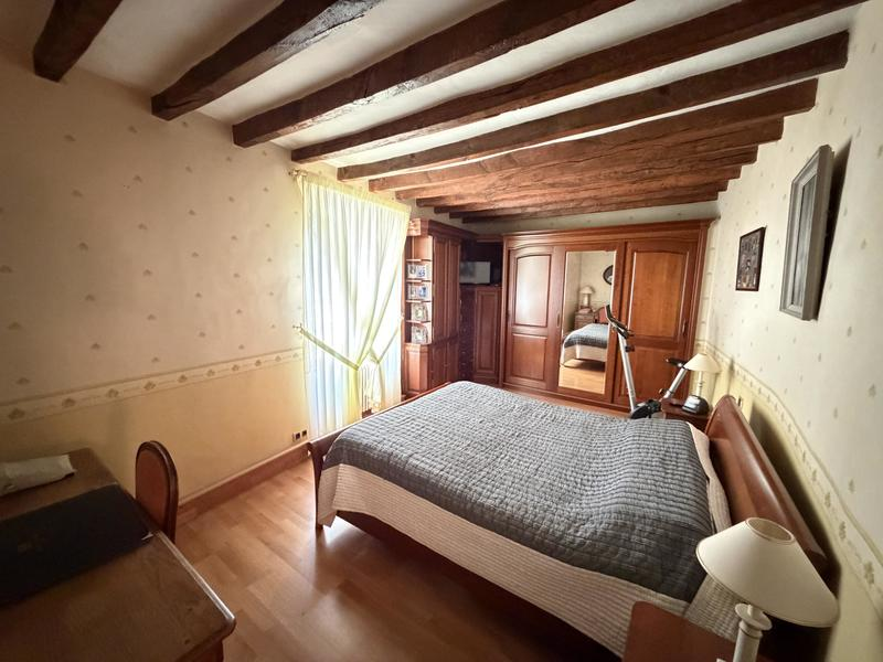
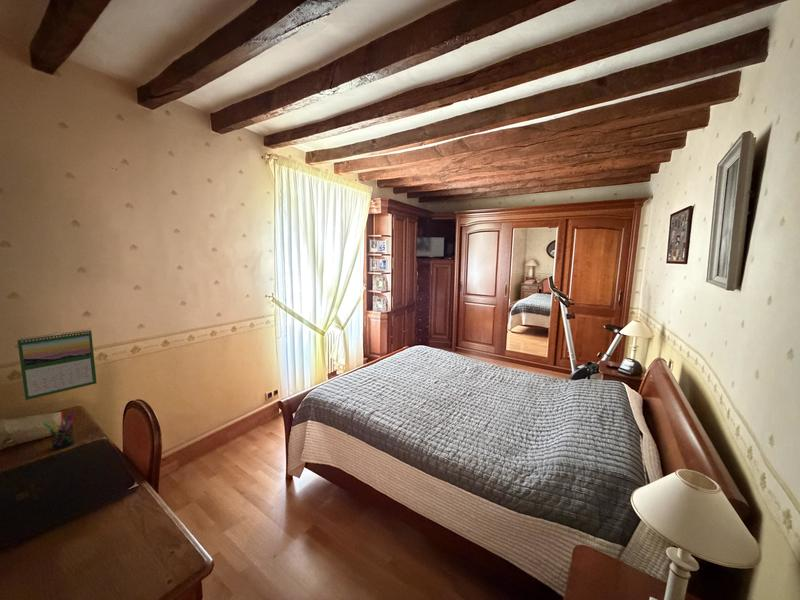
+ pen holder [42,411,76,451]
+ calendar [16,328,98,401]
